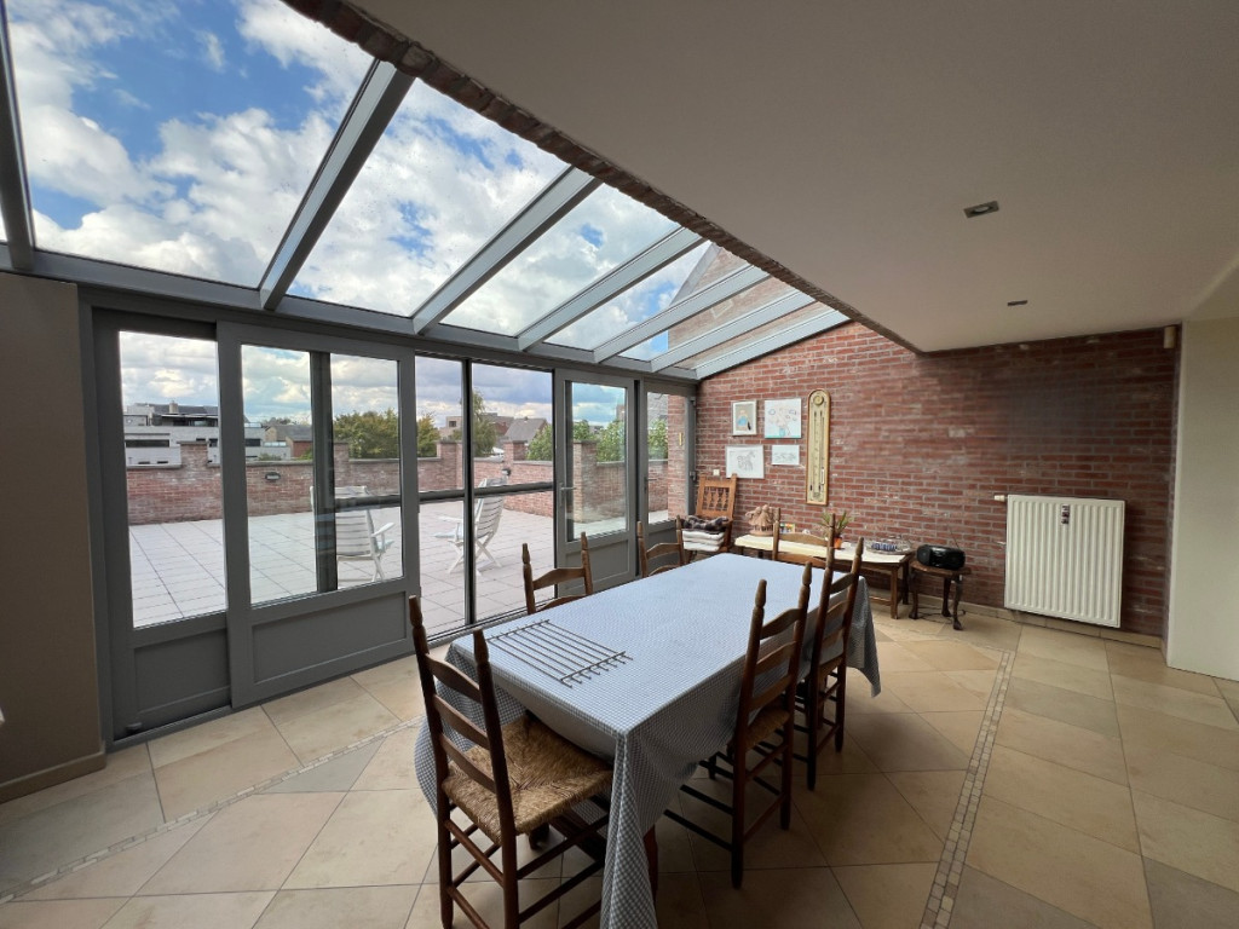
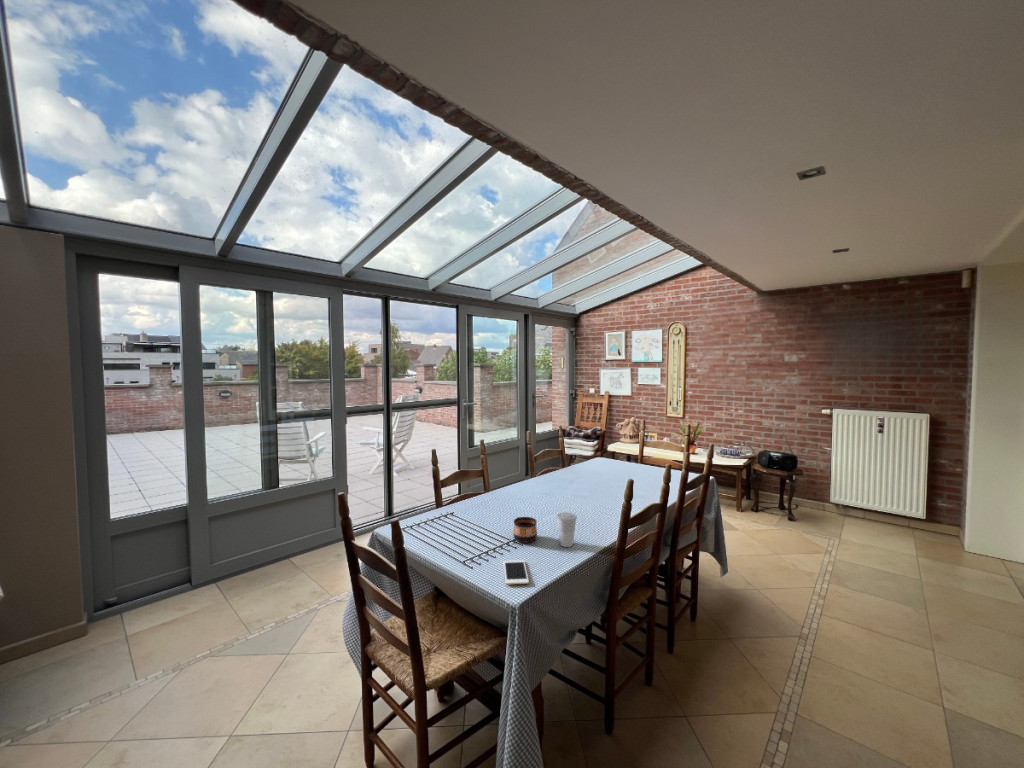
+ cup [555,511,578,548]
+ cup [513,516,538,544]
+ cell phone [502,559,530,585]
